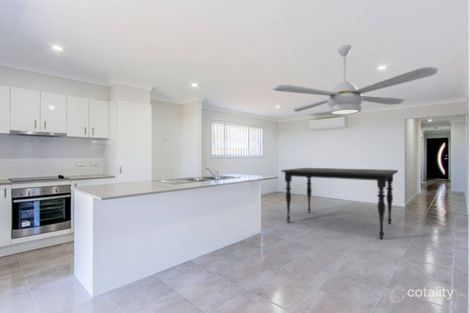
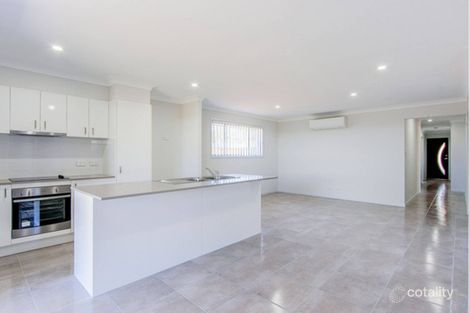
- dining table [280,167,399,240]
- ceiling fan [272,44,439,116]
